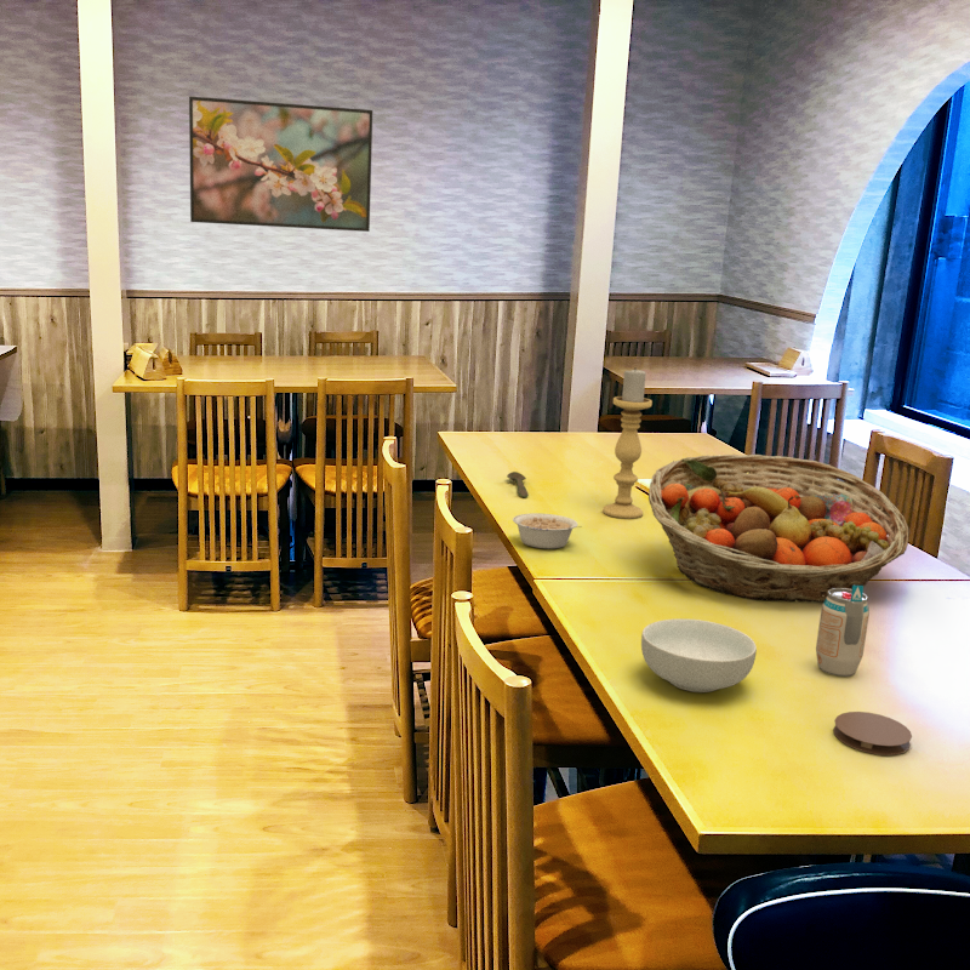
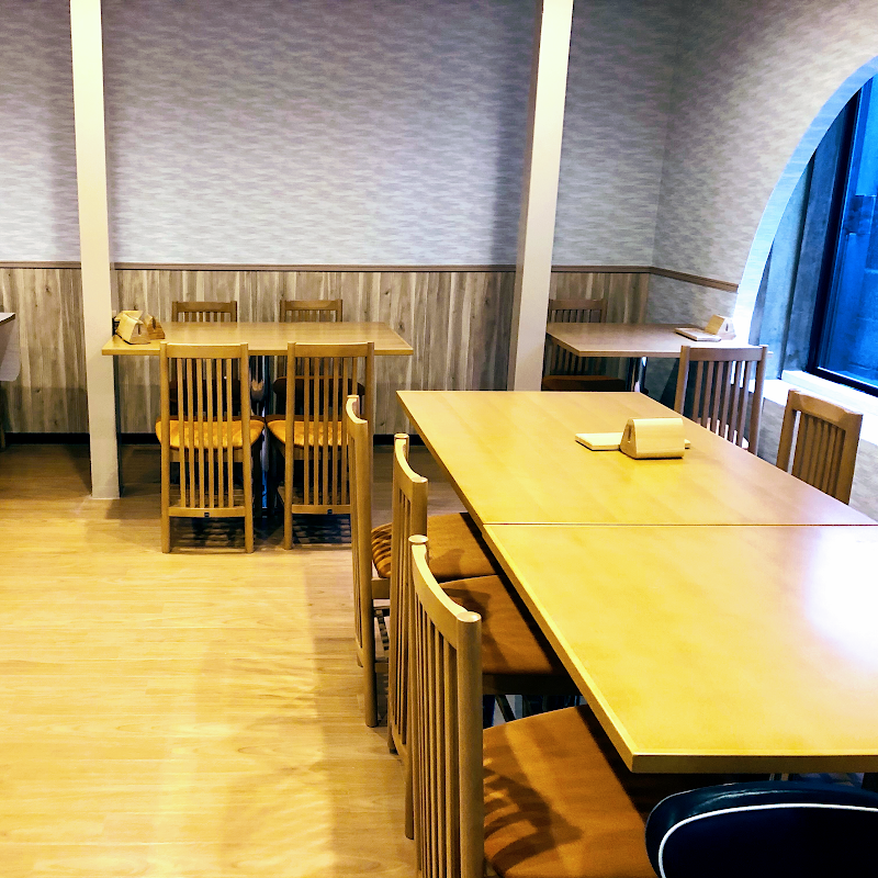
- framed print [188,96,373,233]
- candle holder [601,369,654,520]
- legume [512,512,583,549]
- coaster [832,711,913,757]
- spoon [506,470,530,498]
- fruit basket [647,453,911,604]
- cereal bowl [640,617,758,694]
- beverage can [815,586,871,678]
